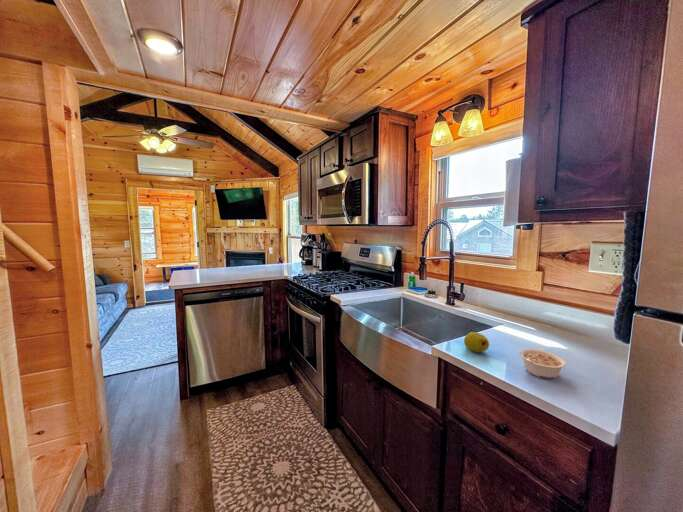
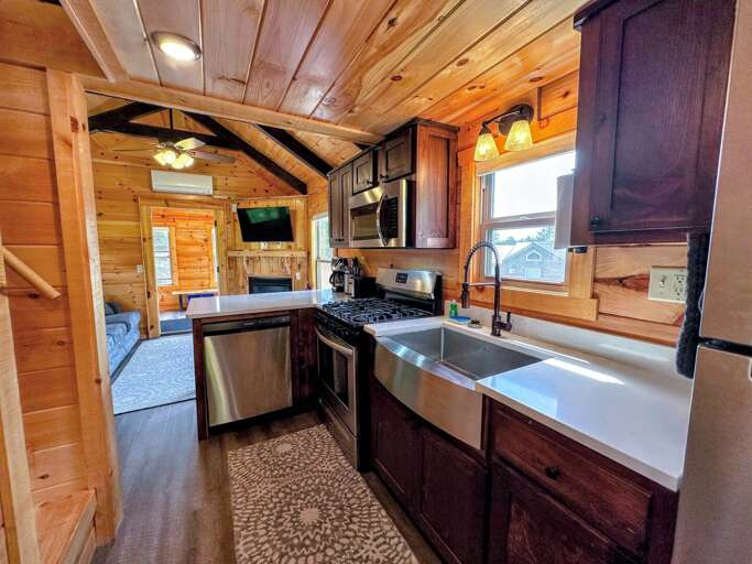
- legume [519,348,568,380]
- fruit [463,331,490,353]
